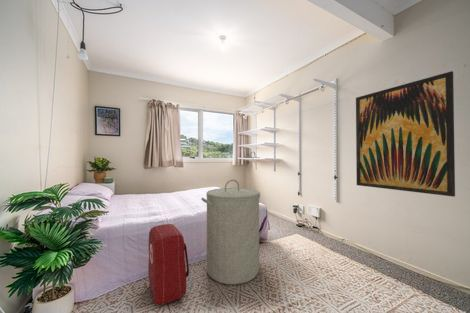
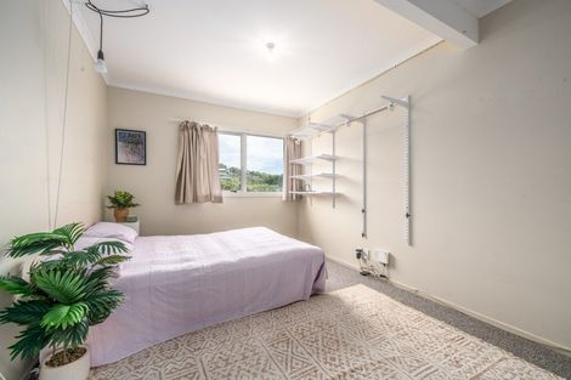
- laundry hamper [200,178,261,286]
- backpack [147,223,190,306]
- wall art [355,70,456,198]
